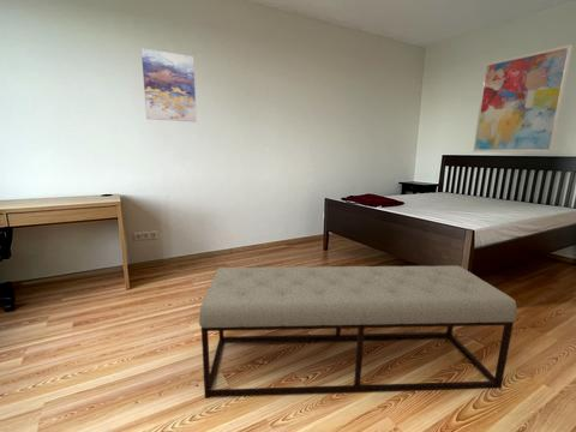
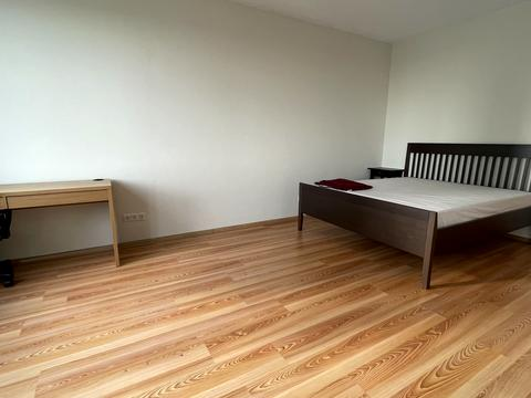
- wall art [140,47,198,124]
- bench [198,265,518,400]
- wall art [473,43,574,154]
